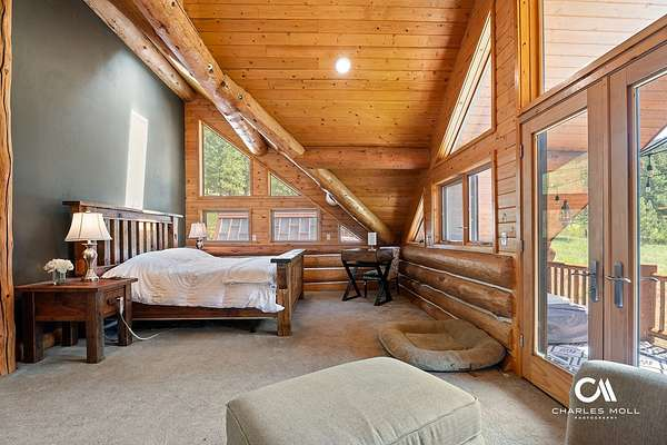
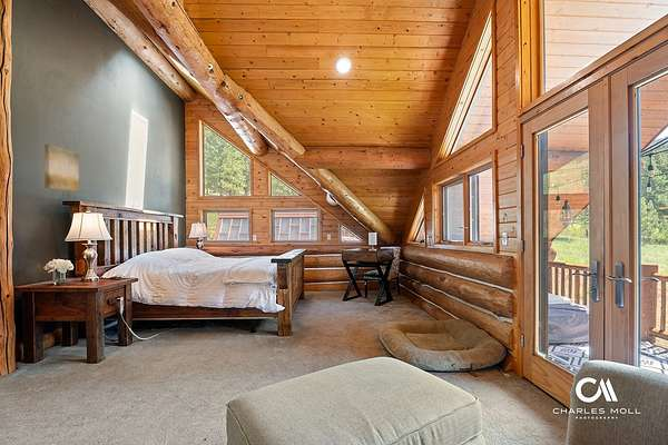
+ wall art [43,144,80,192]
